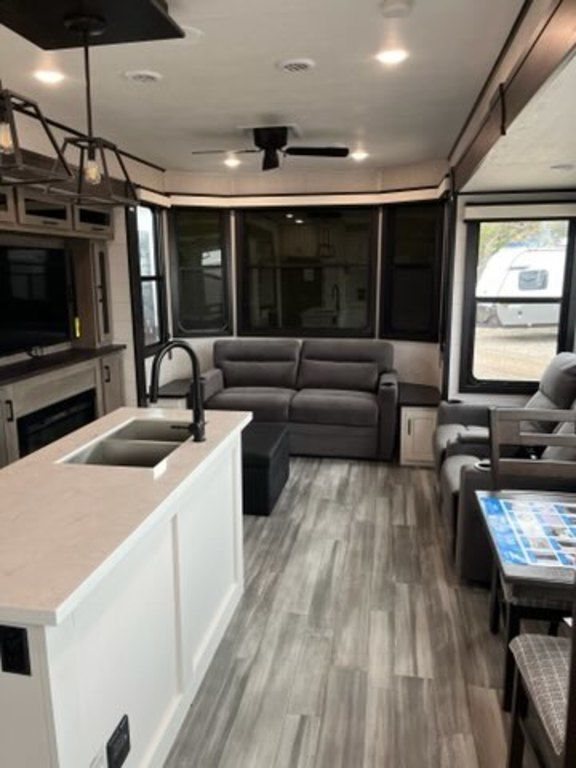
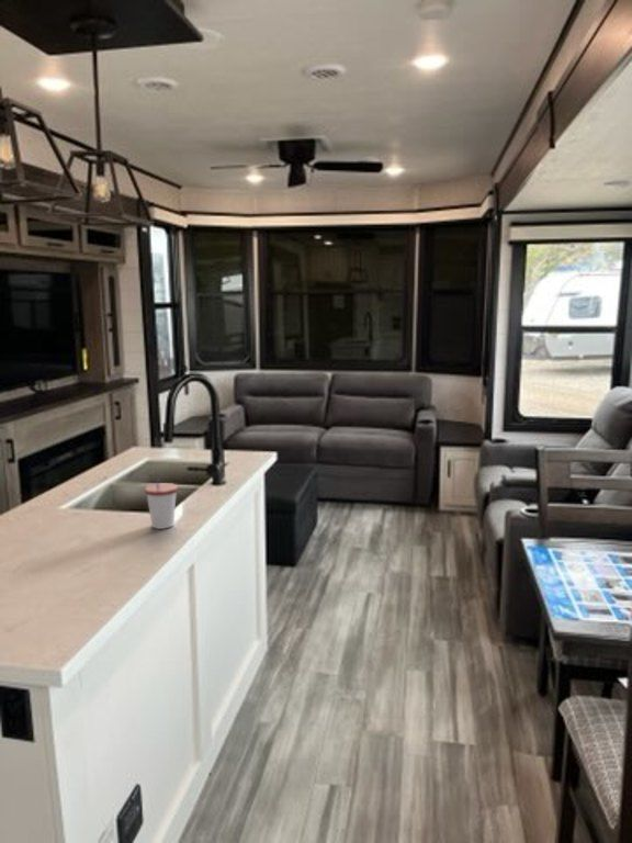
+ cup [144,477,179,530]
